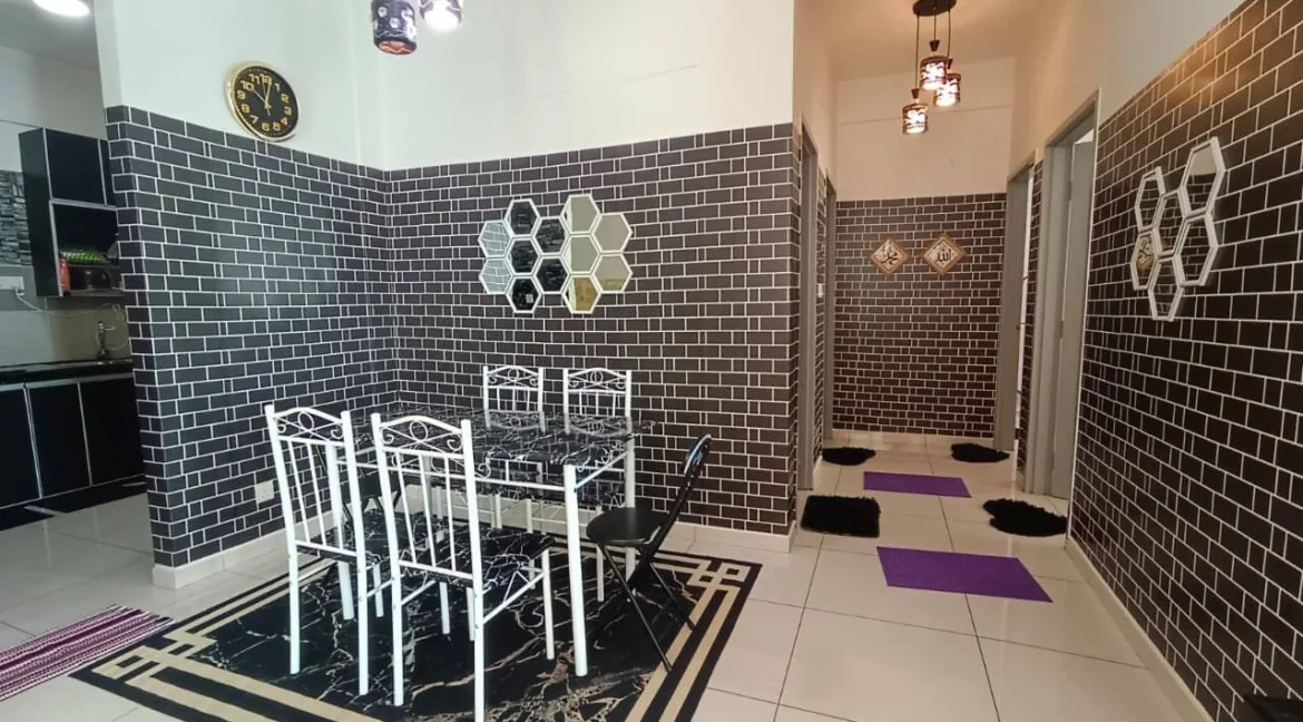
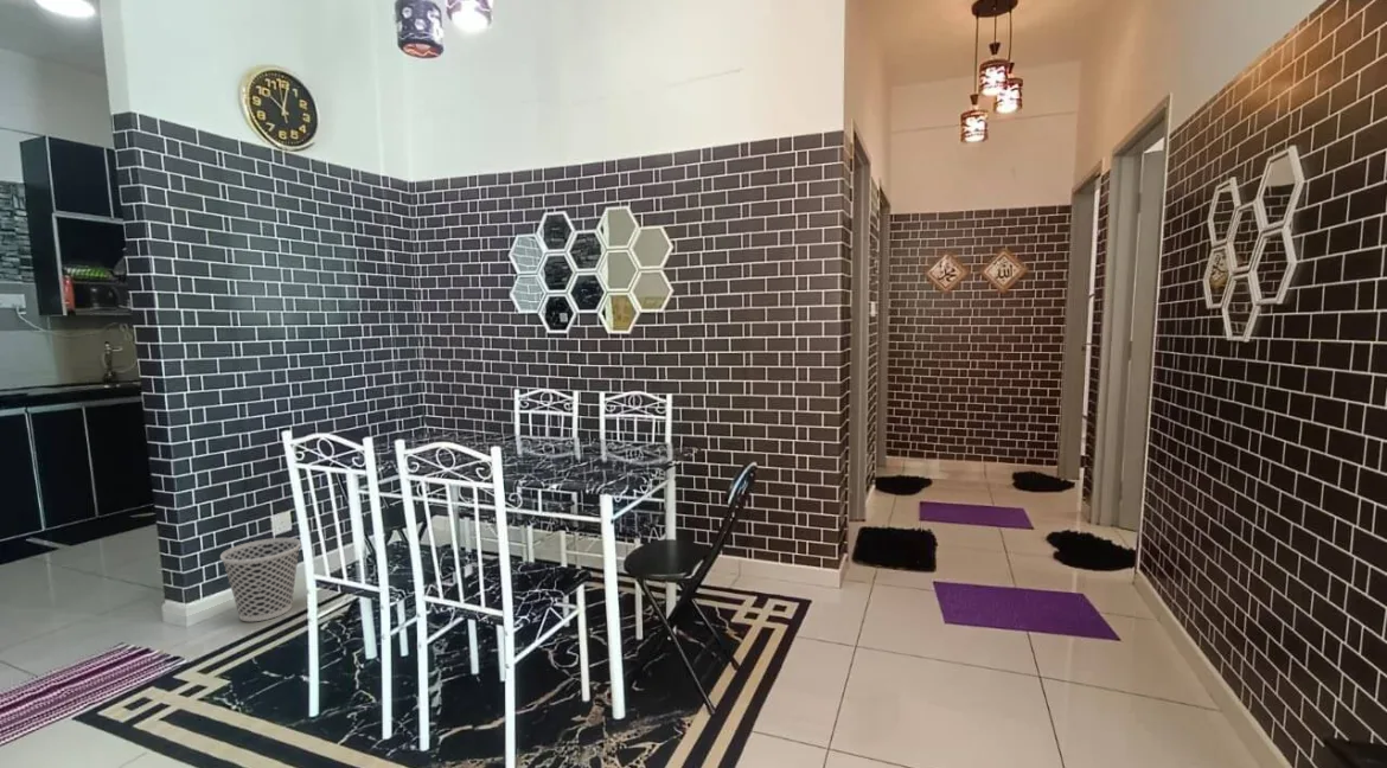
+ wastebasket [219,537,302,622]
